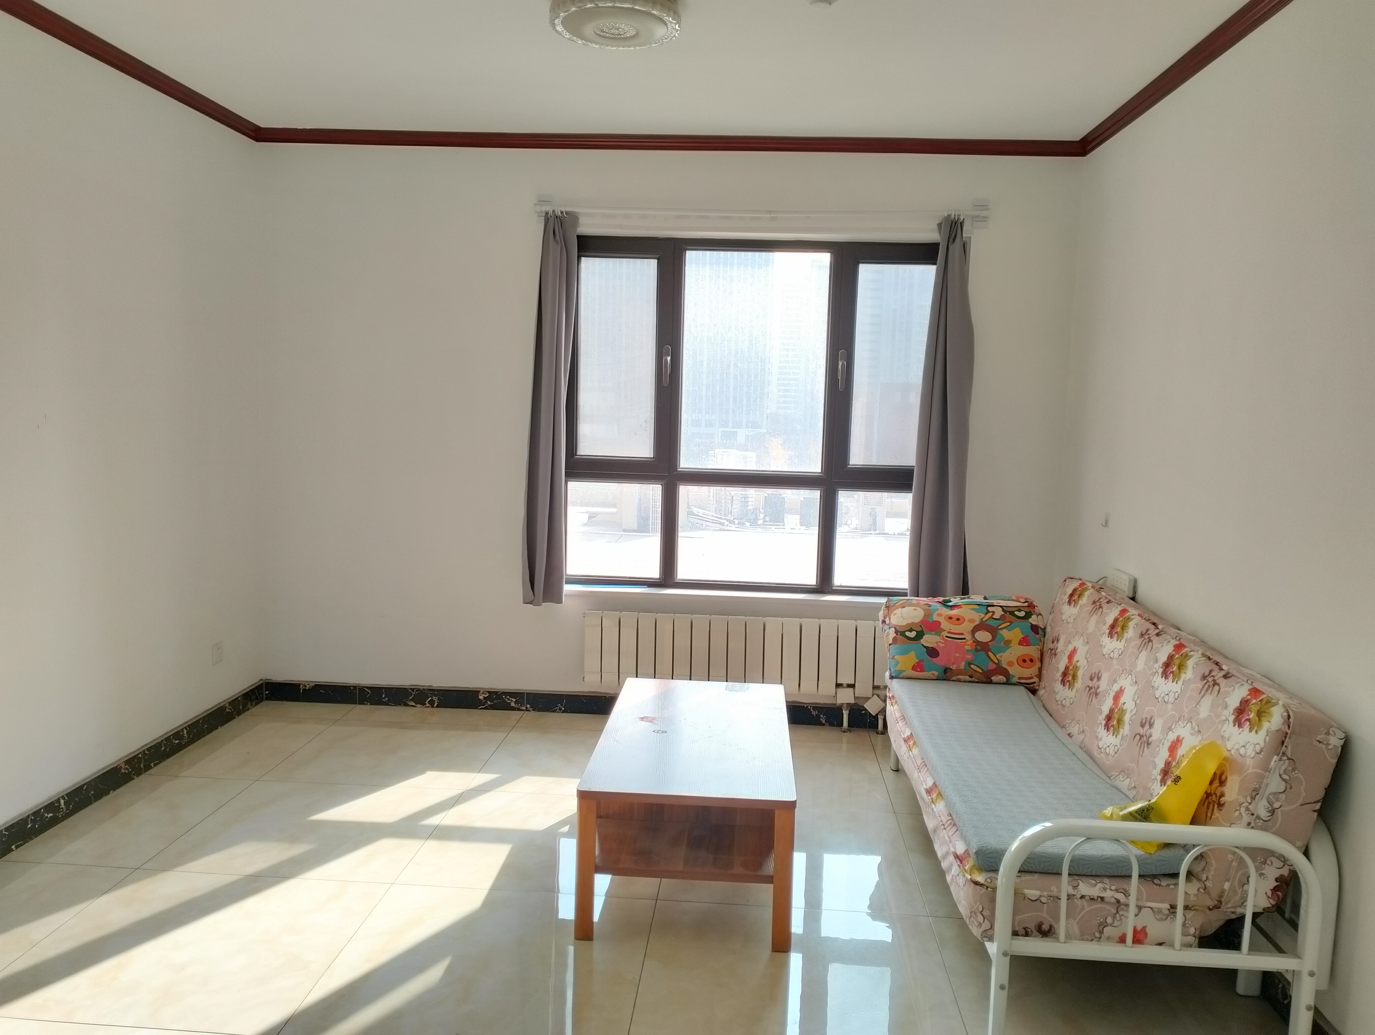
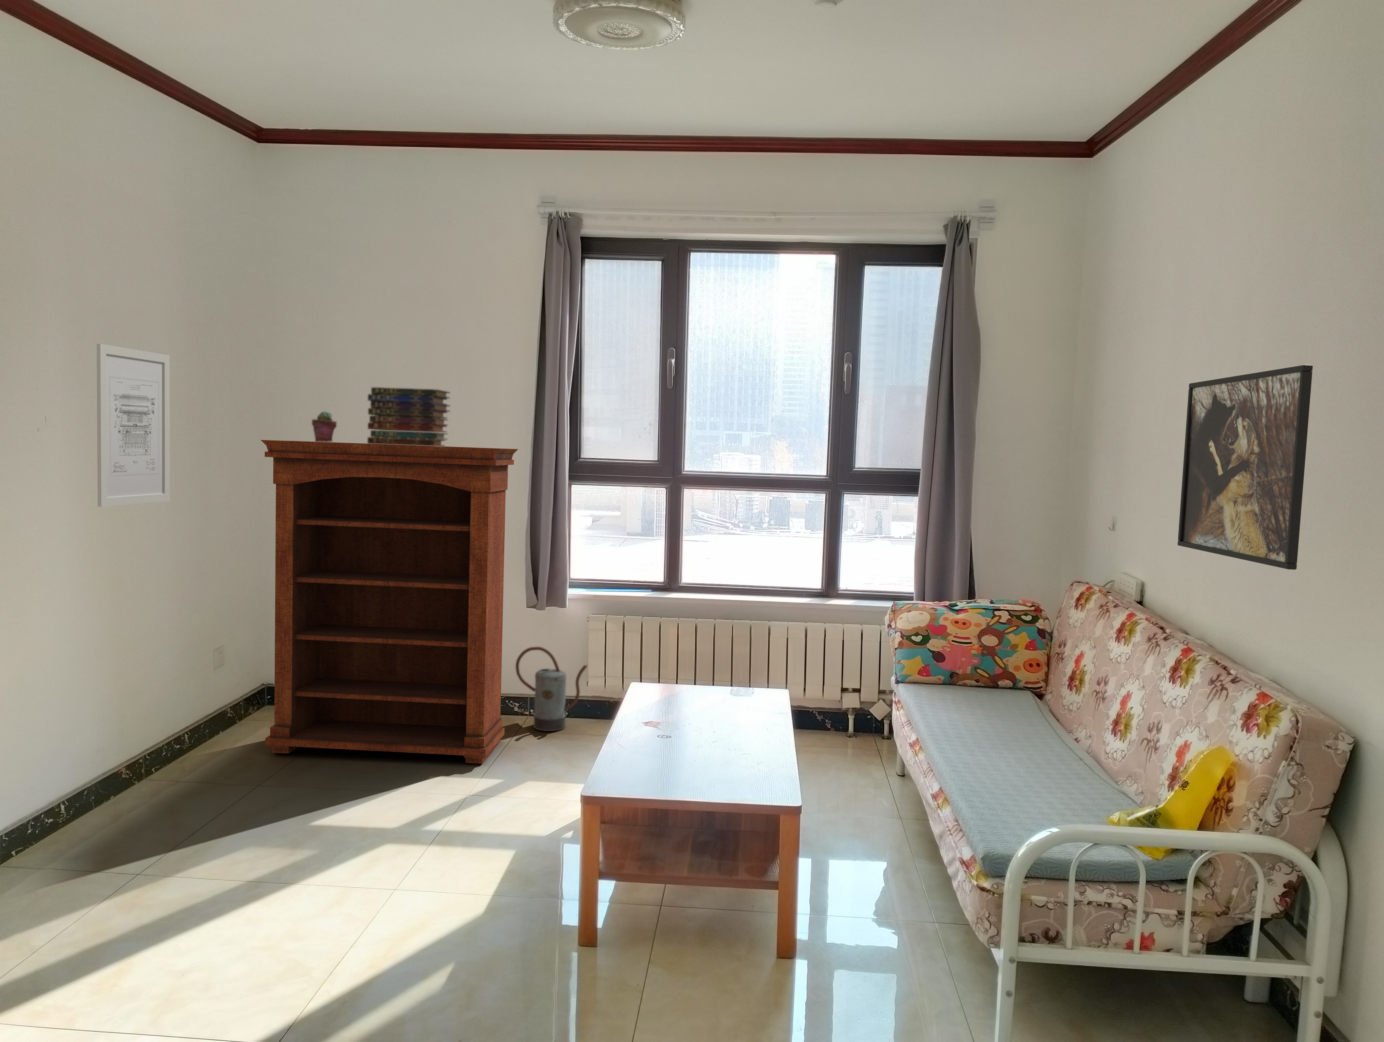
+ bookshelf [260,440,519,764]
+ watering can [515,646,589,731]
+ potted succulent [312,410,337,442]
+ book stack [367,386,451,447]
+ wall art [96,344,170,507]
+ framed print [1177,364,1313,570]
